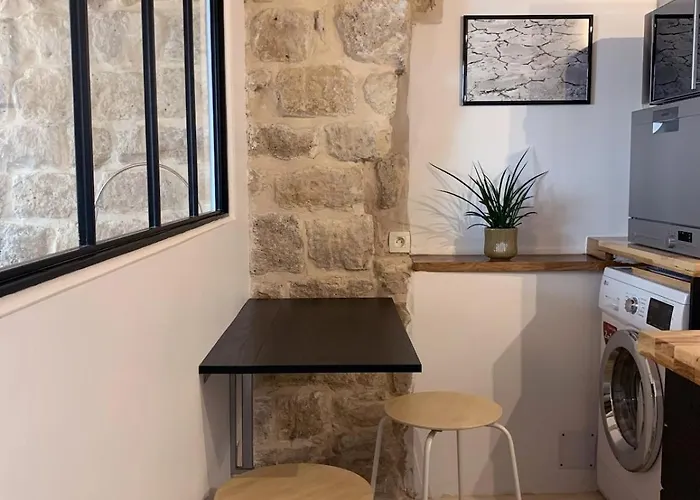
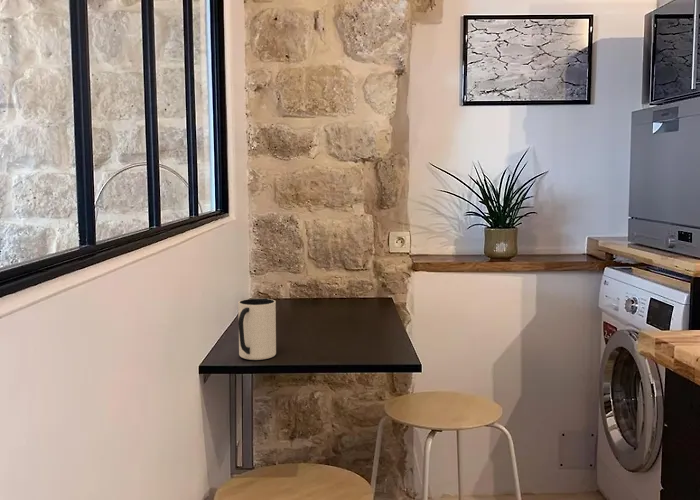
+ pitcher [237,297,277,361]
